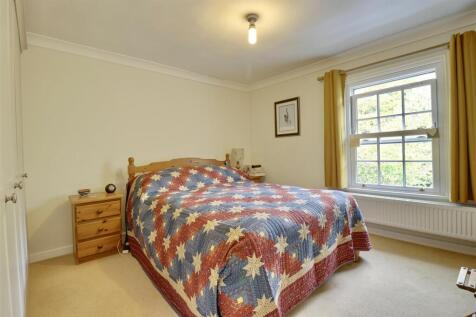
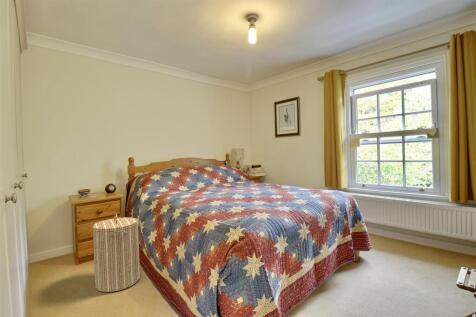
+ laundry hamper [92,212,141,293]
